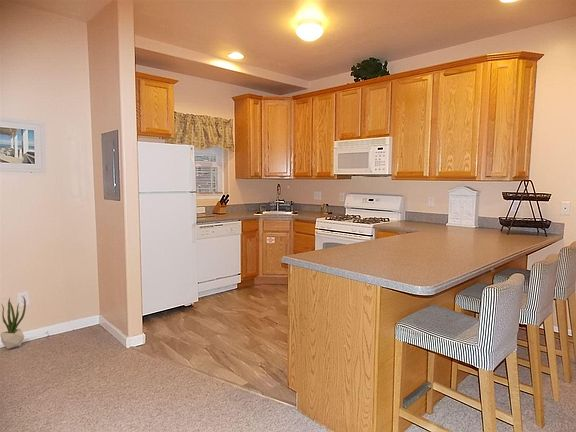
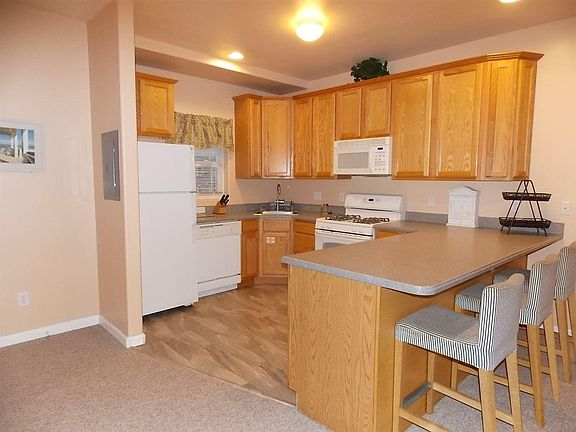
- potted plant [0,296,27,350]
